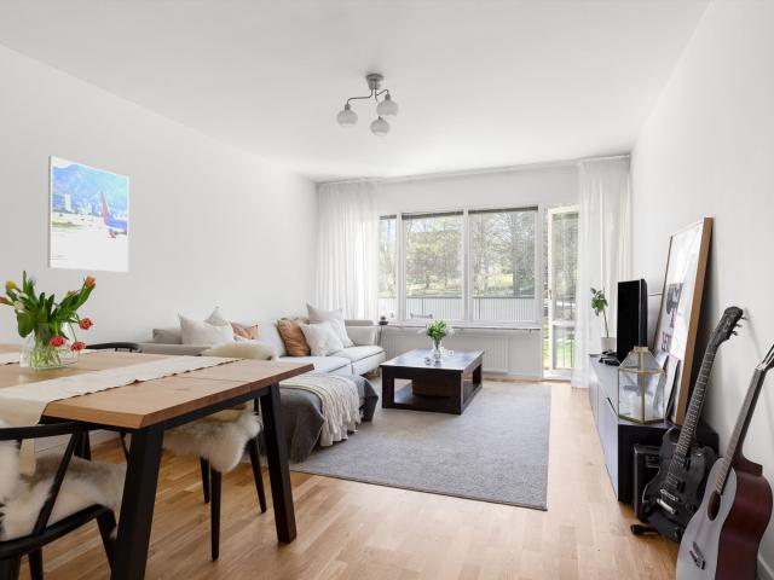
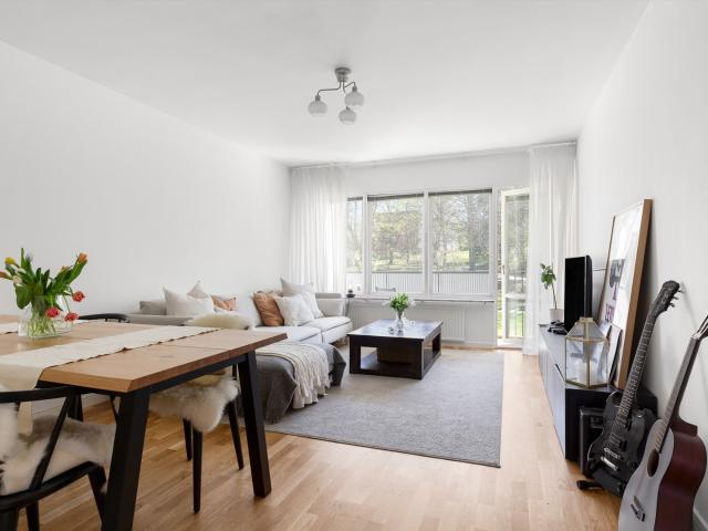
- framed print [46,155,129,273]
